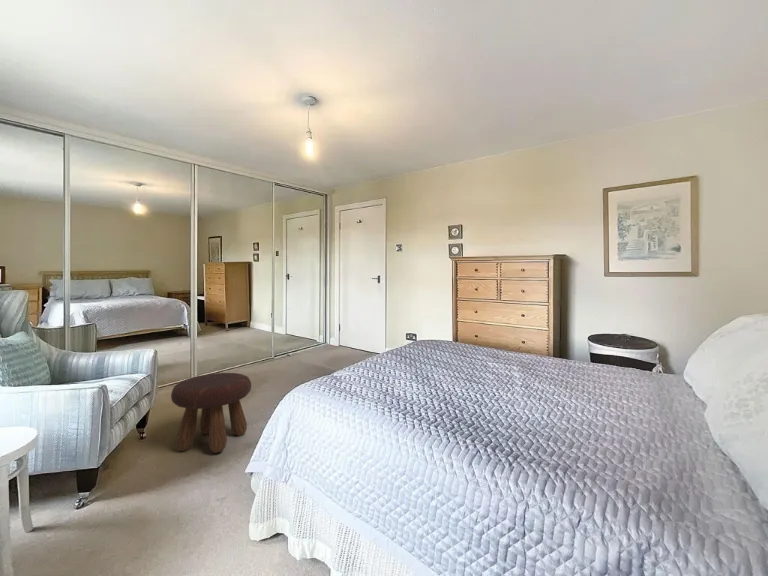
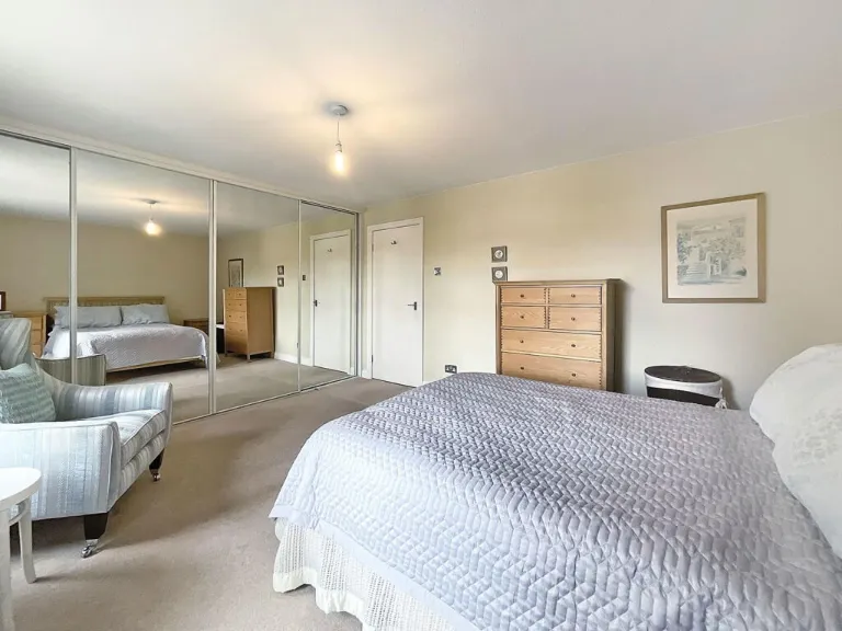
- footstool [170,372,252,454]
